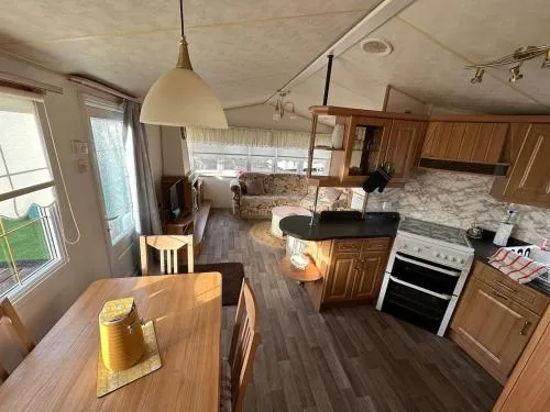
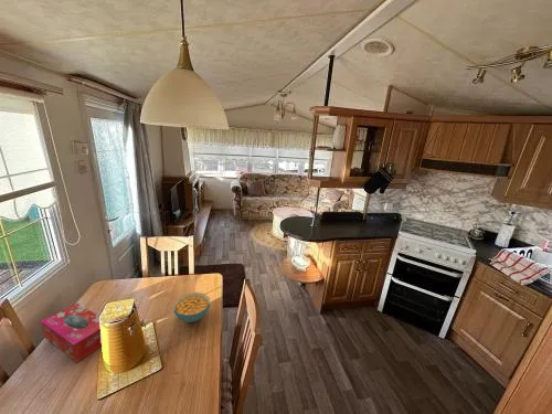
+ tissue box [40,302,103,363]
+ cereal bowl [172,291,211,323]
